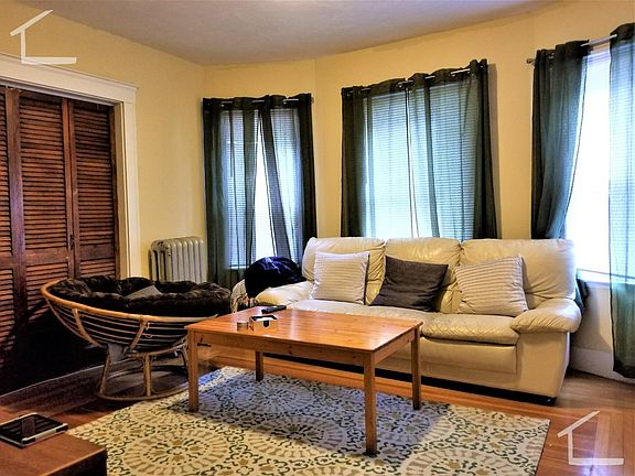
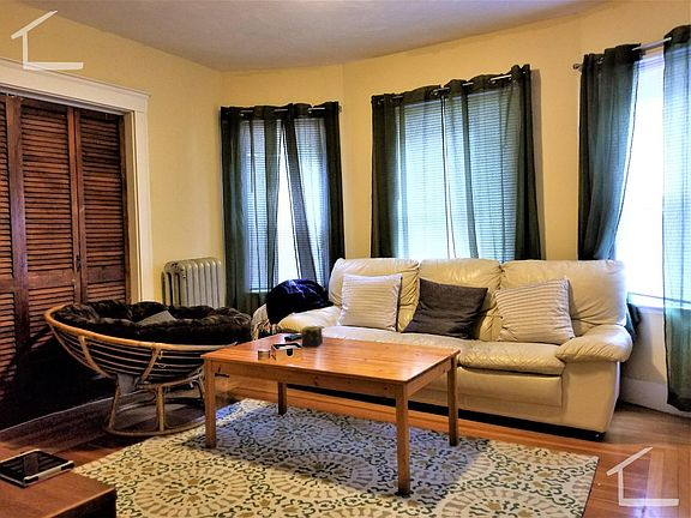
+ candle [300,325,324,348]
